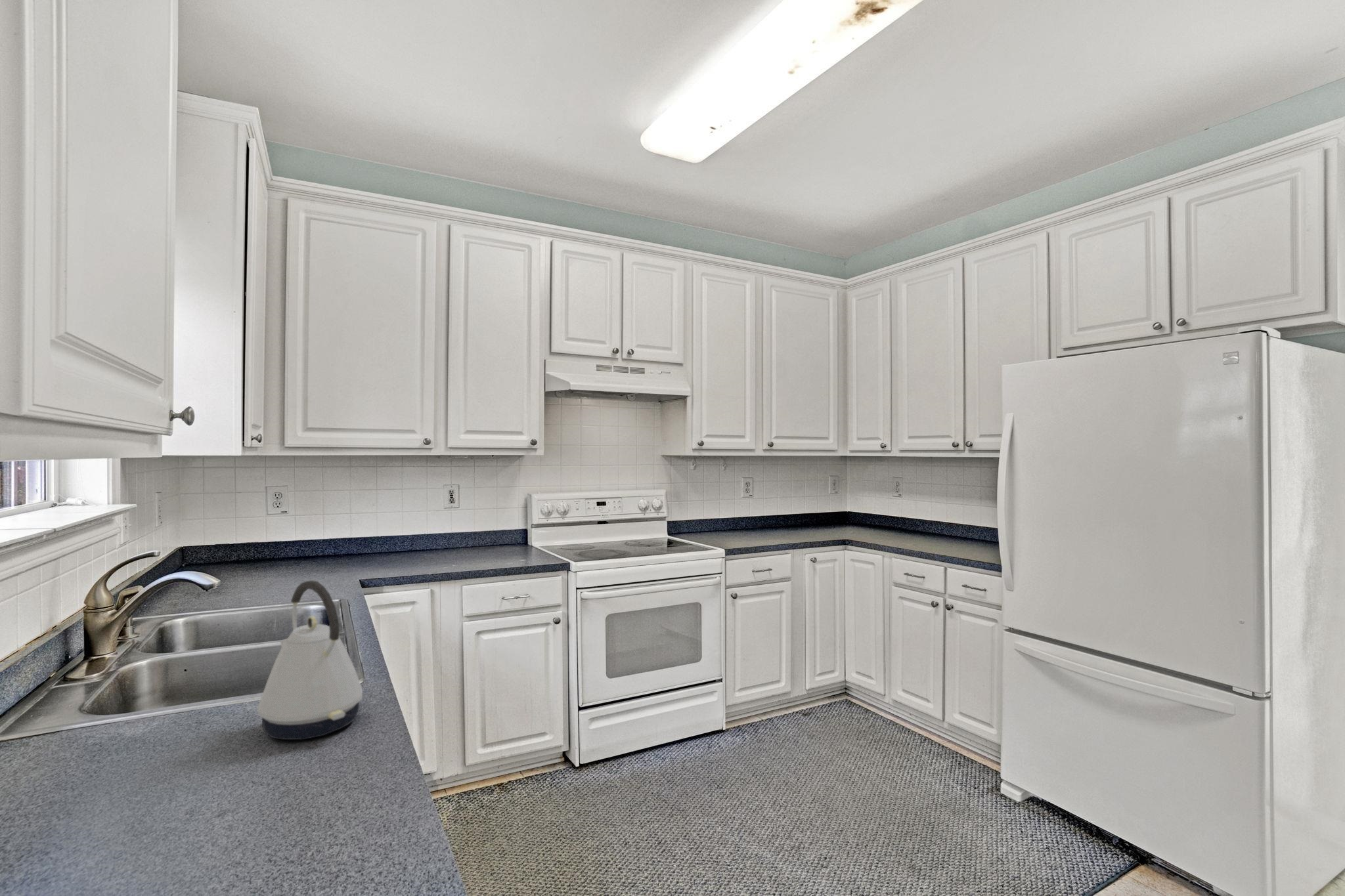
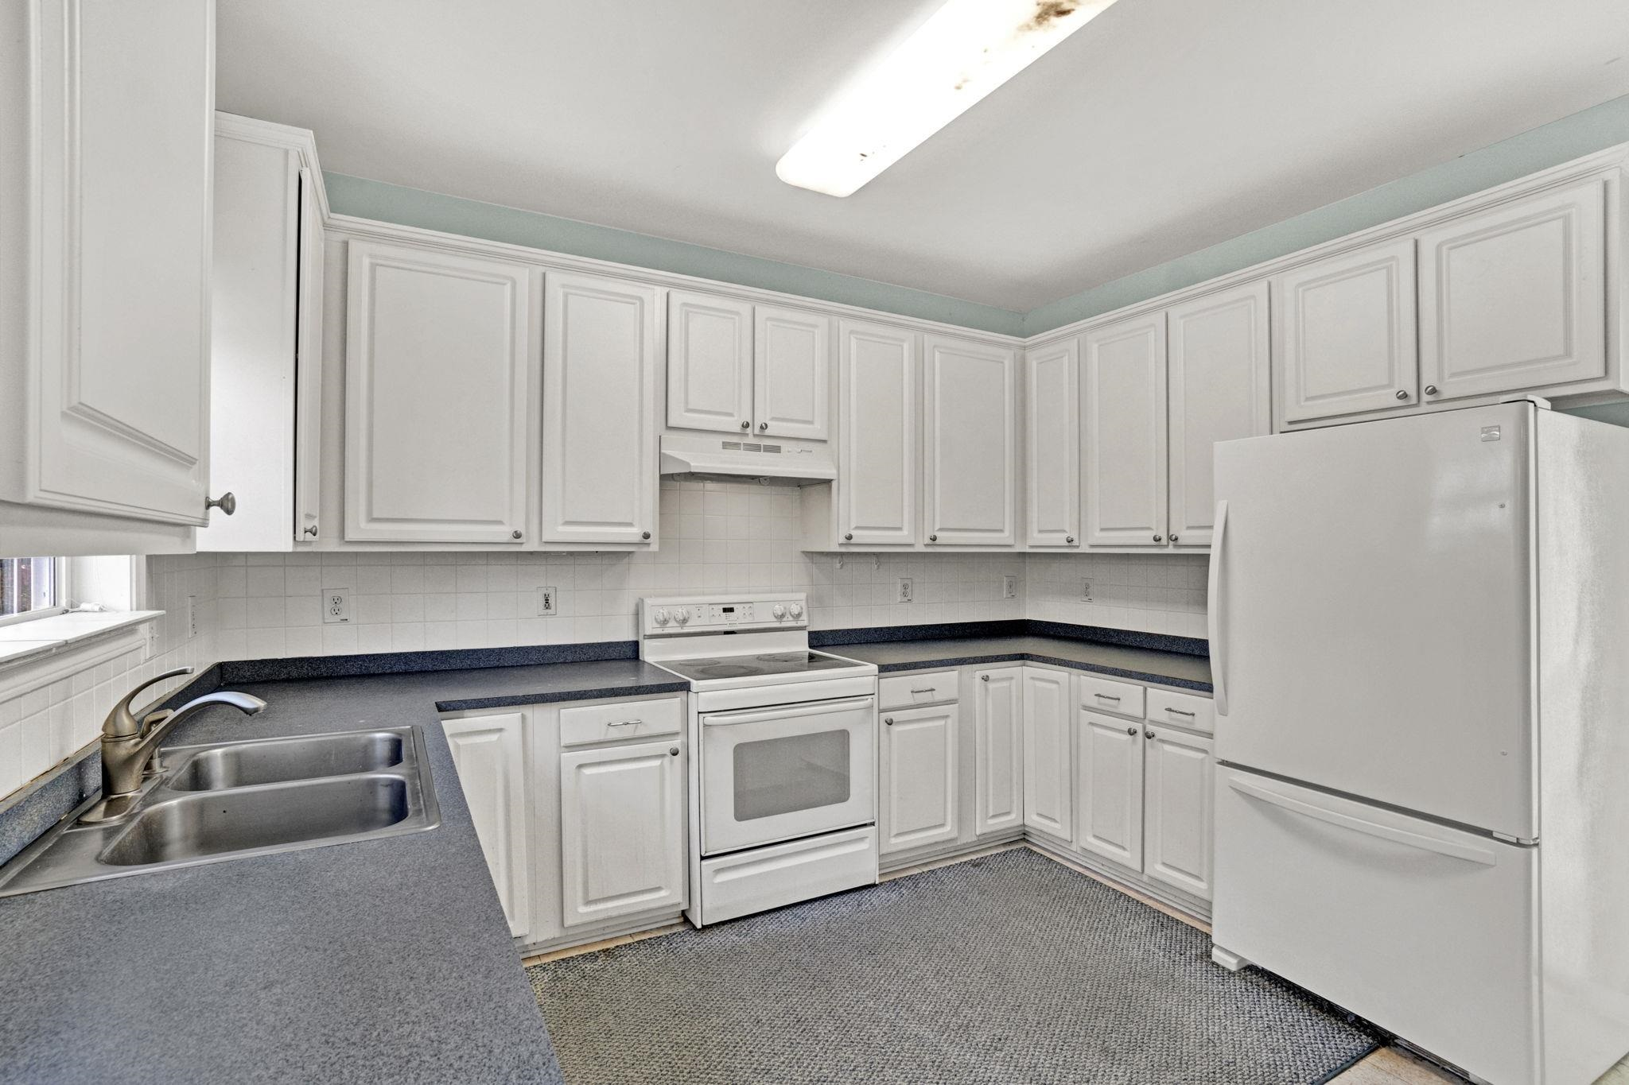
- kettle [257,580,363,740]
